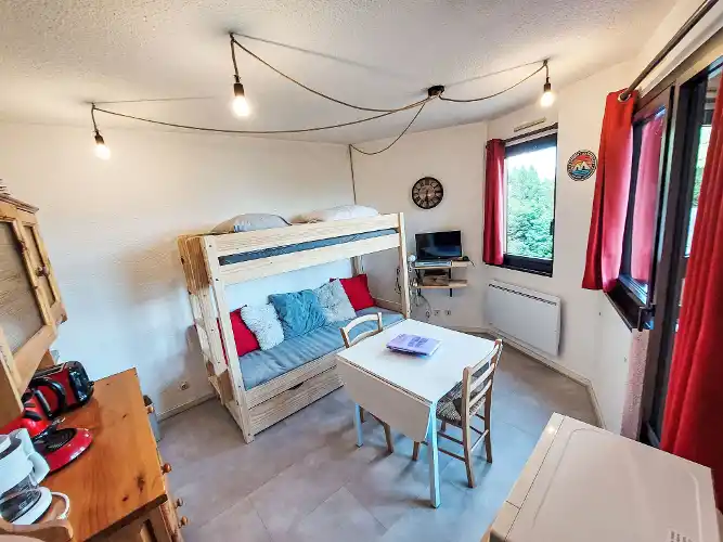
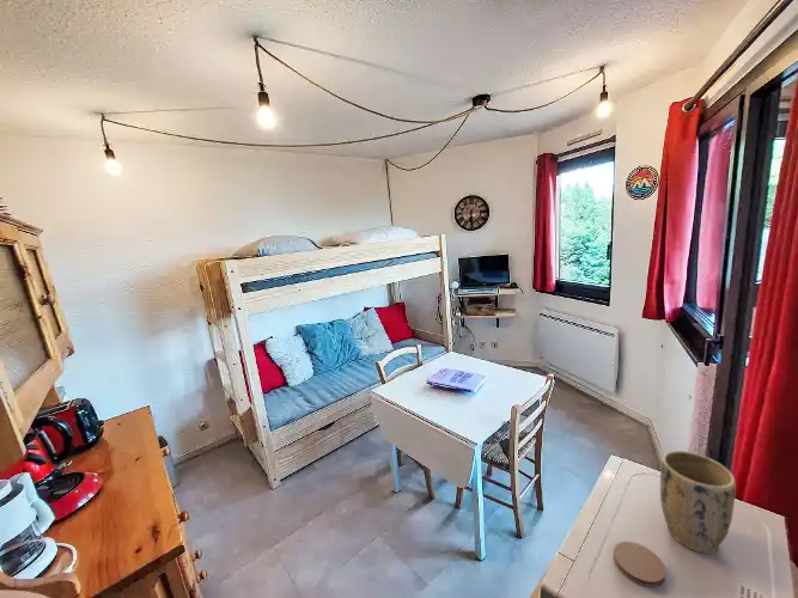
+ coaster [613,541,666,588]
+ plant pot [659,450,737,554]
